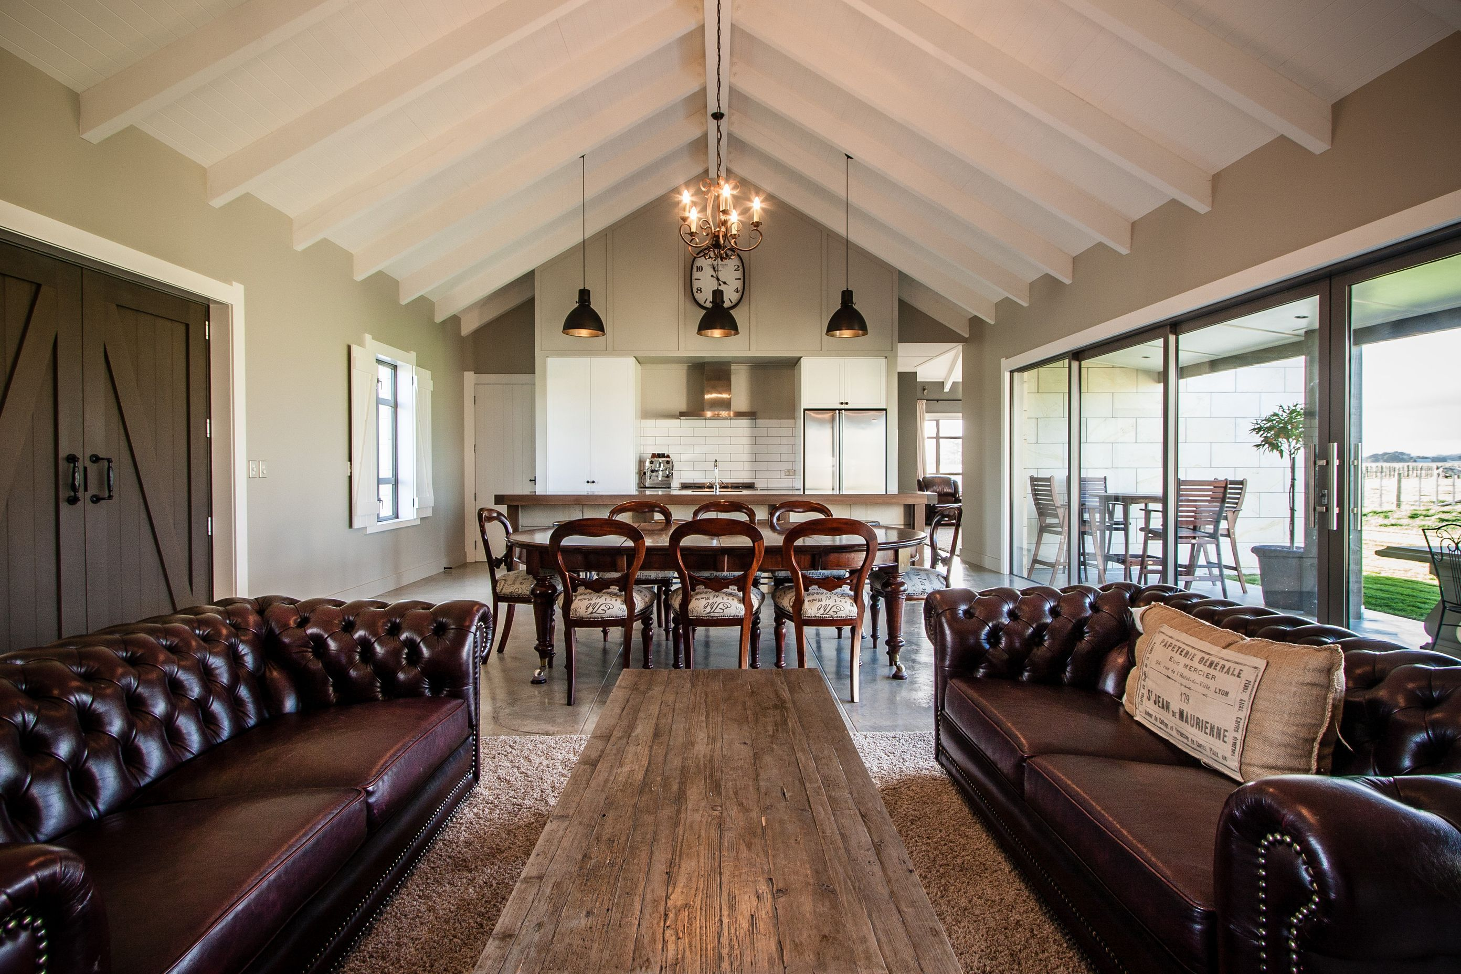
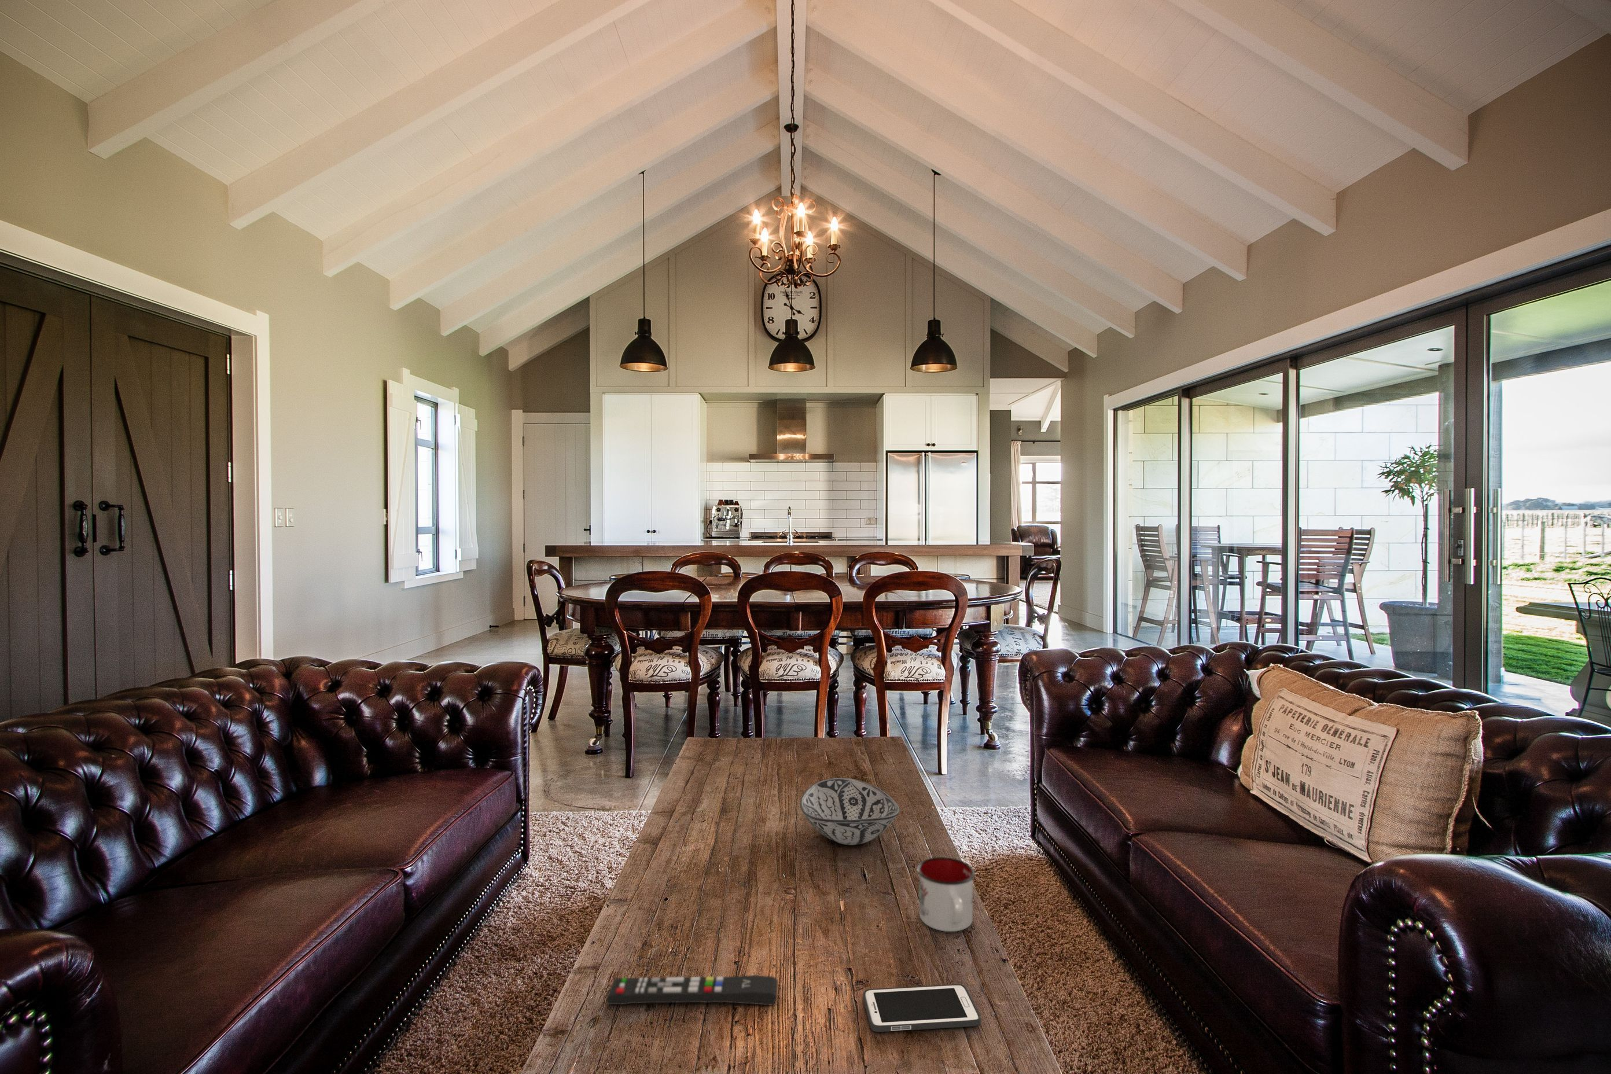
+ mug [917,856,976,933]
+ cell phone [862,984,982,1032]
+ decorative bowl [800,777,900,846]
+ remote control [605,975,778,1007]
